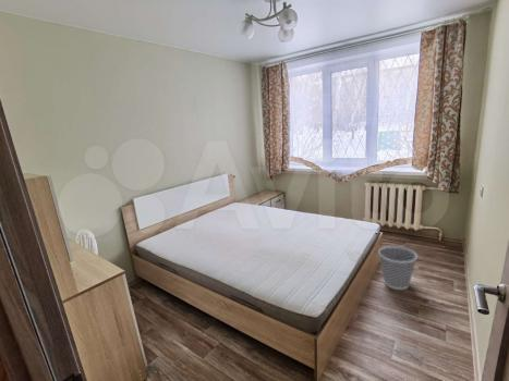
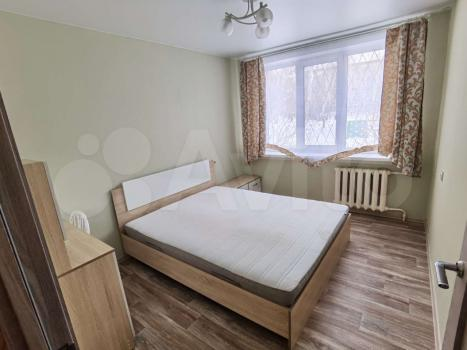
- wastebasket [377,245,419,291]
